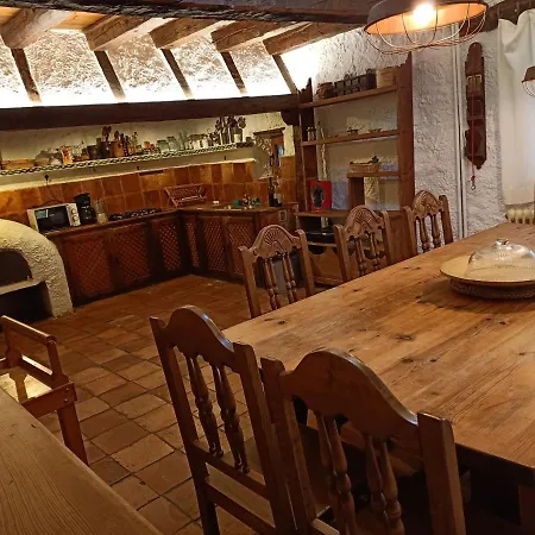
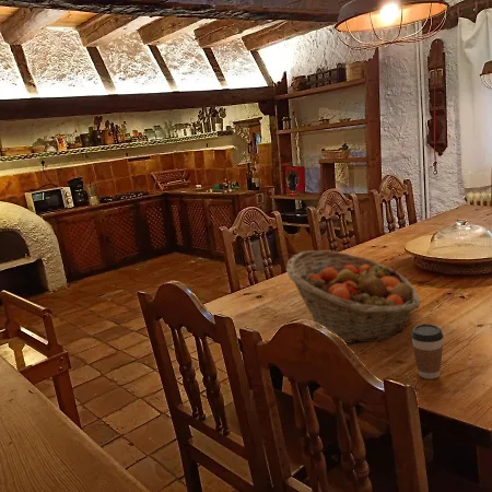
+ coffee cup [410,324,445,380]
+ fruit basket [285,249,421,344]
